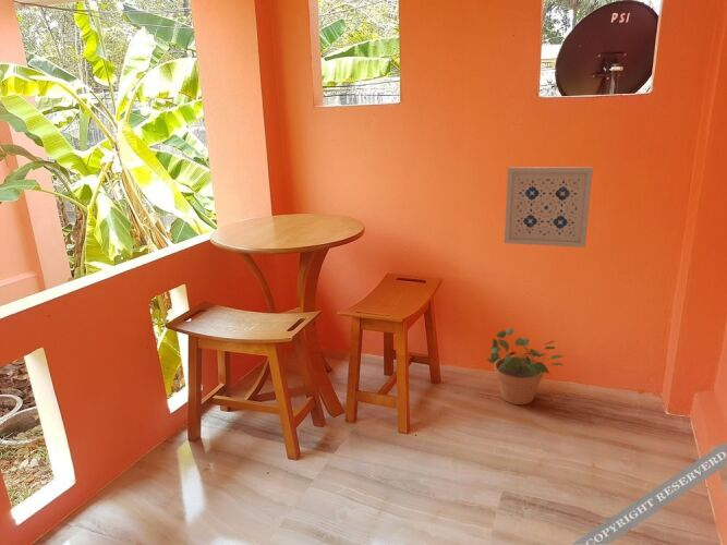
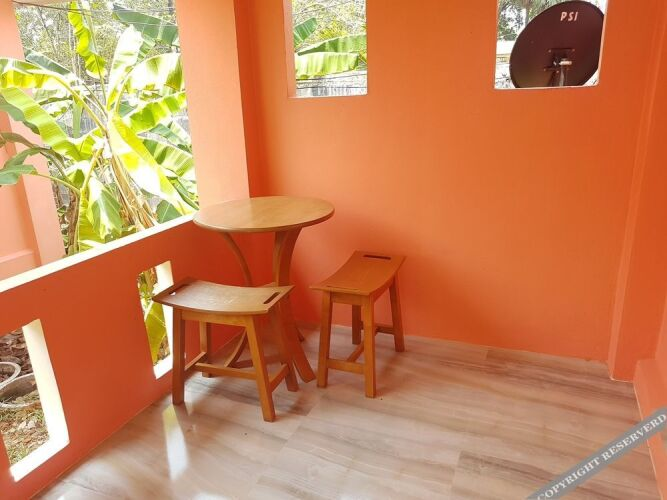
- potted plant [484,327,564,405]
- wall art [504,166,594,249]
